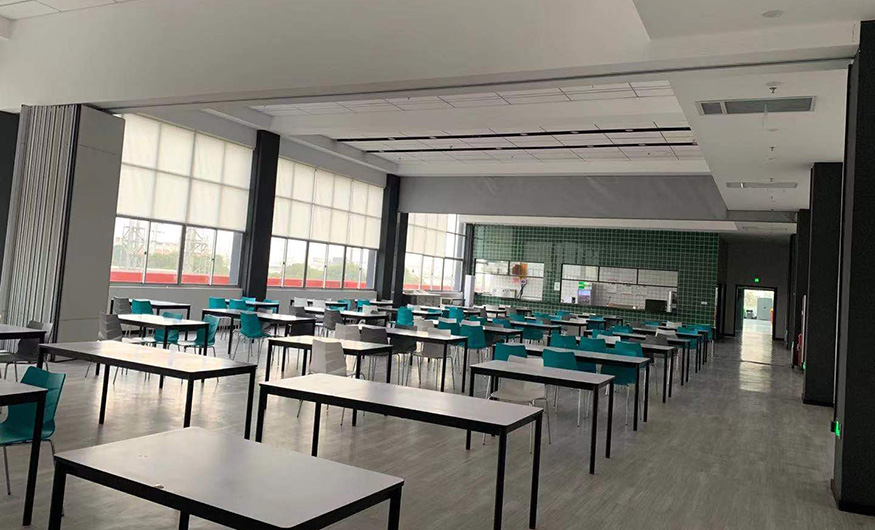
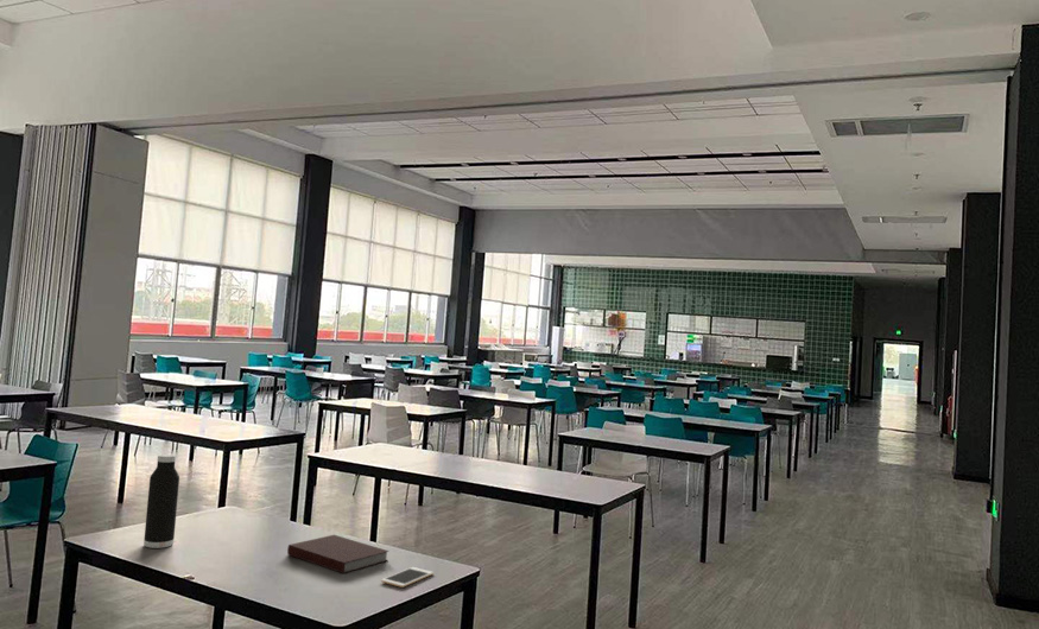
+ notebook [286,534,391,574]
+ cell phone [380,566,435,589]
+ water bottle [142,453,180,549]
